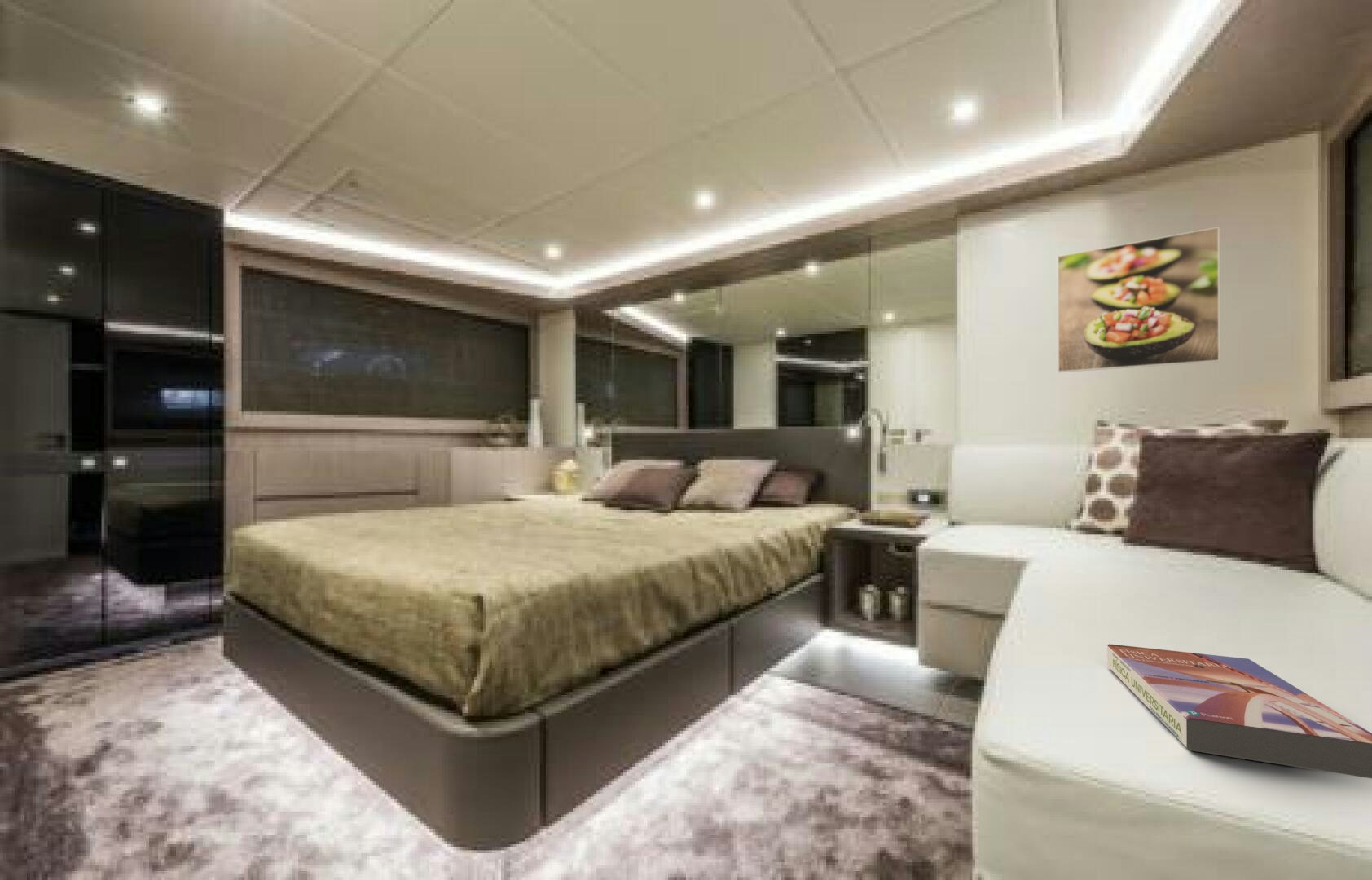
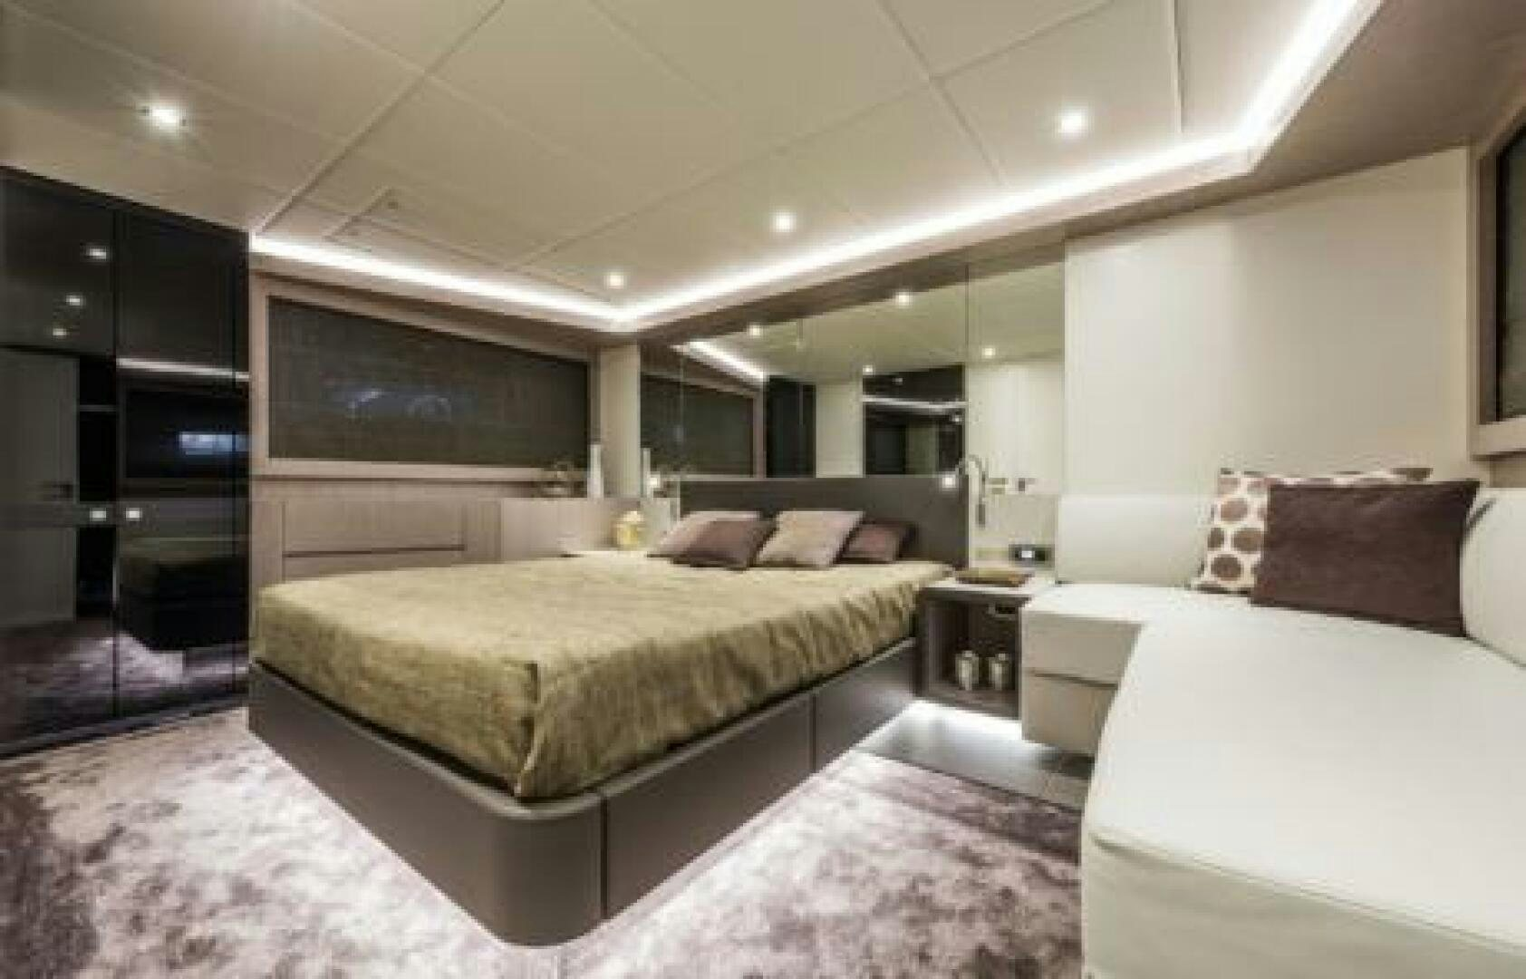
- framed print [1057,226,1220,373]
- textbook [1106,643,1372,779]
